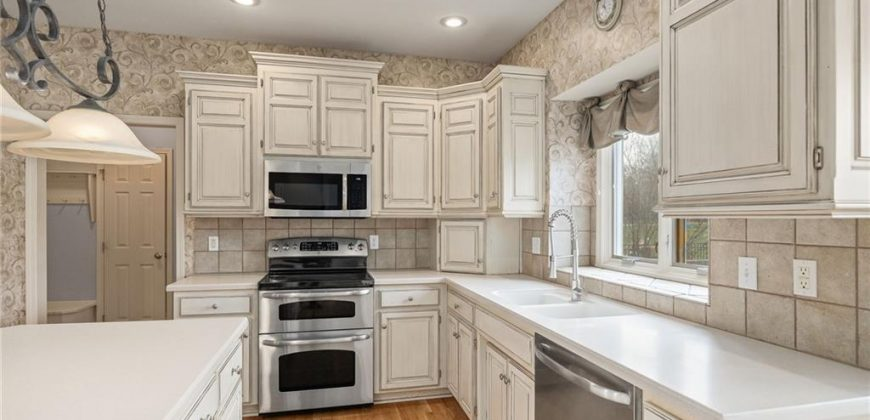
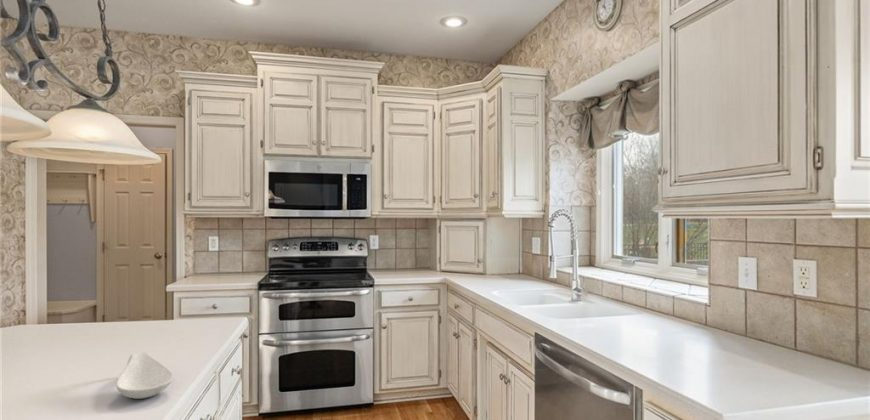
+ spoon rest [115,351,174,400]
